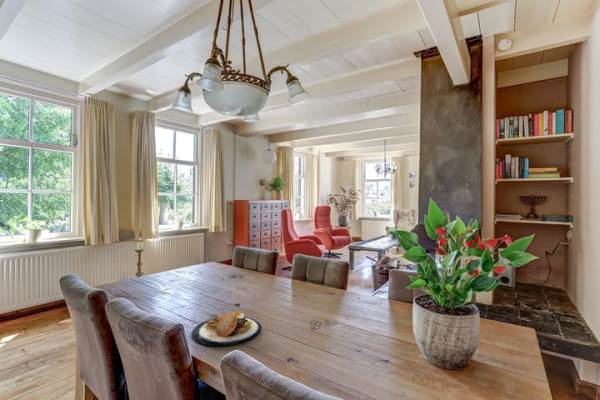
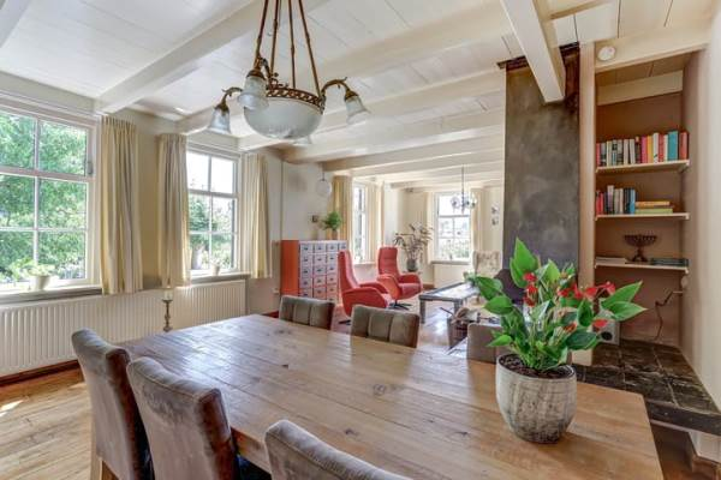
- plate [191,311,262,347]
